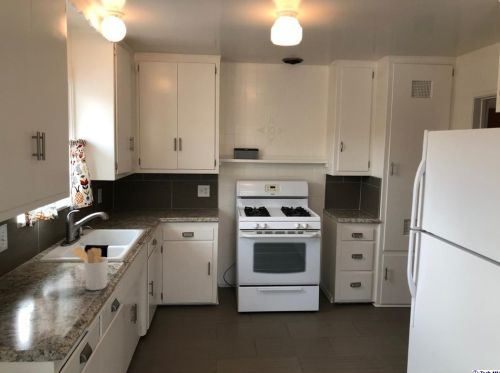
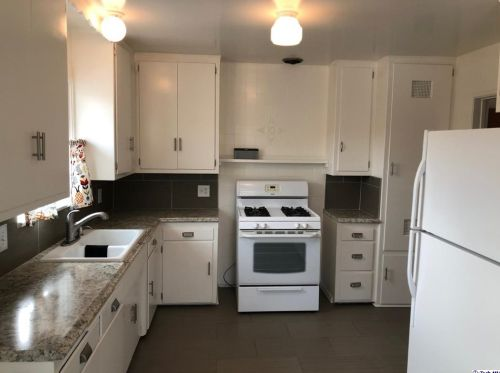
- utensil holder [70,246,109,291]
